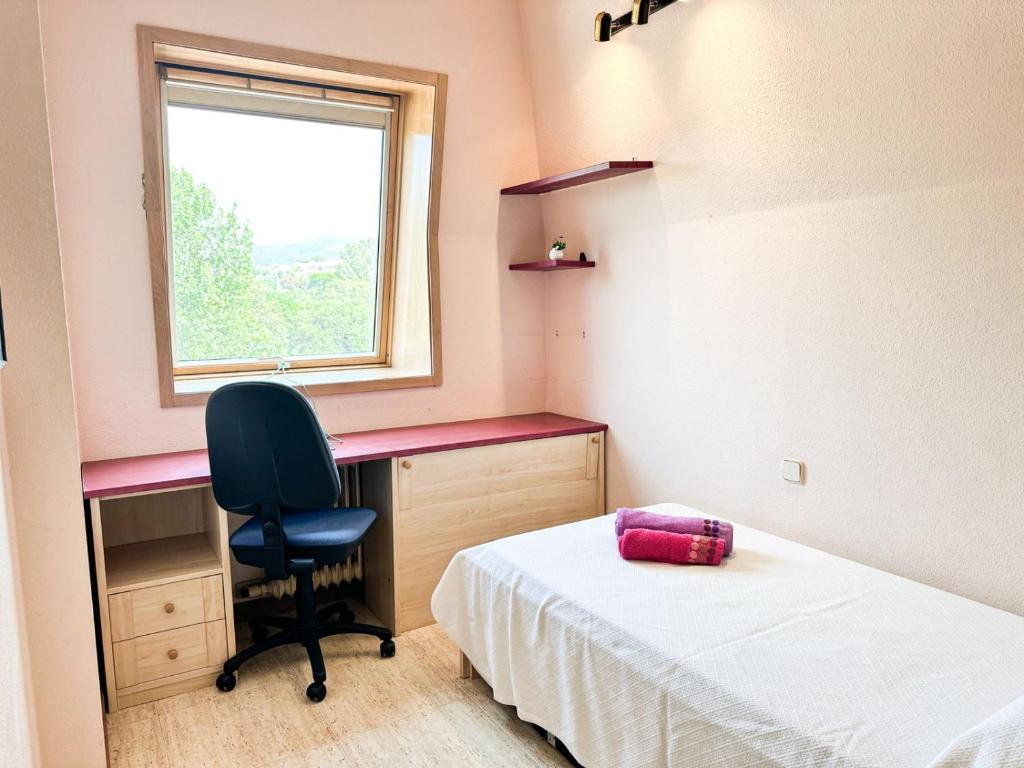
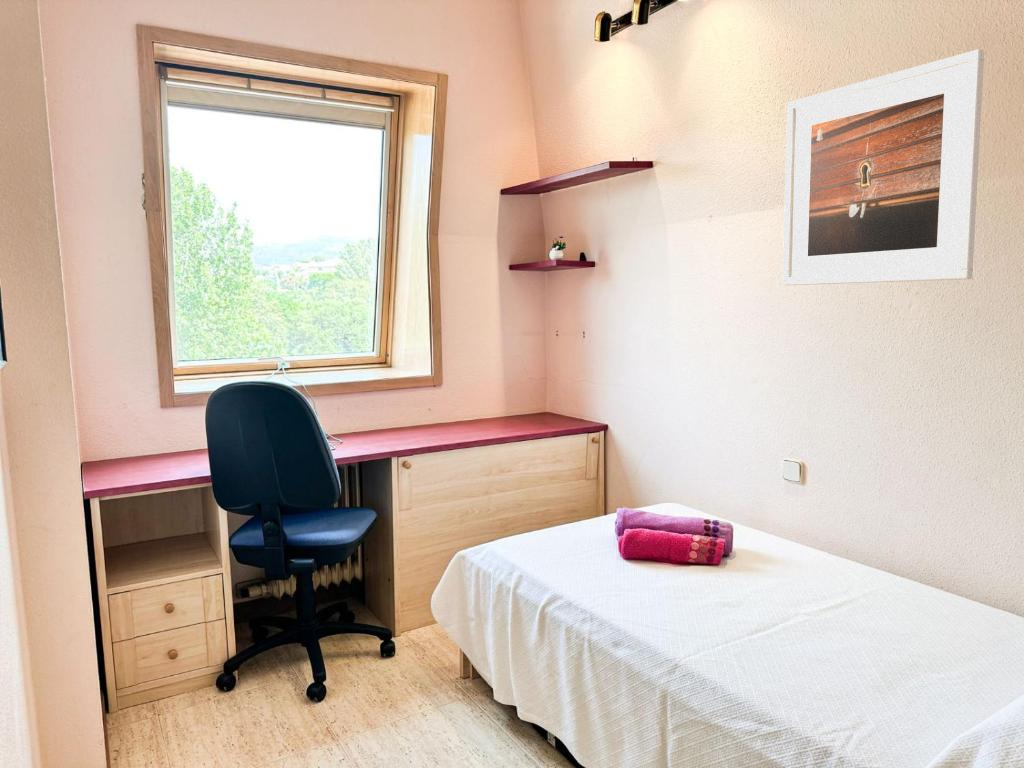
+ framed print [782,48,985,286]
